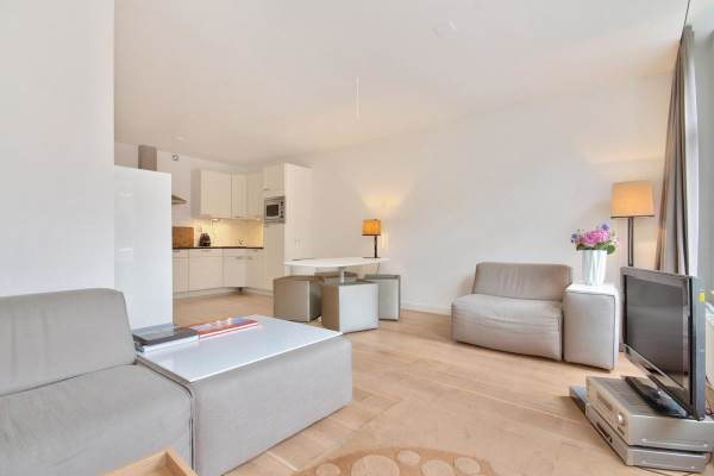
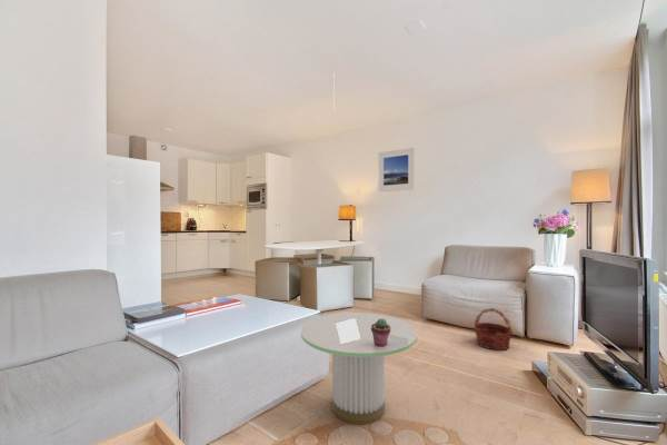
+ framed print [377,147,416,192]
+ potted succulent [371,318,391,347]
+ basket [474,307,514,352]
+ side table [300,312,418,425]
